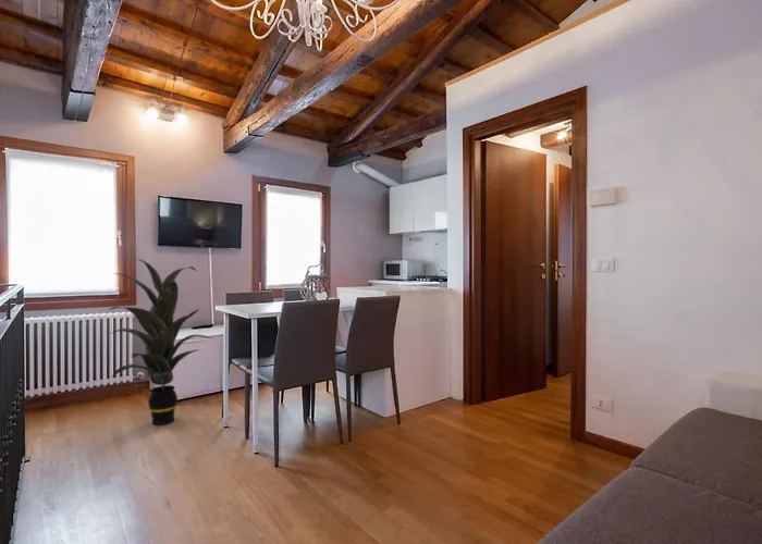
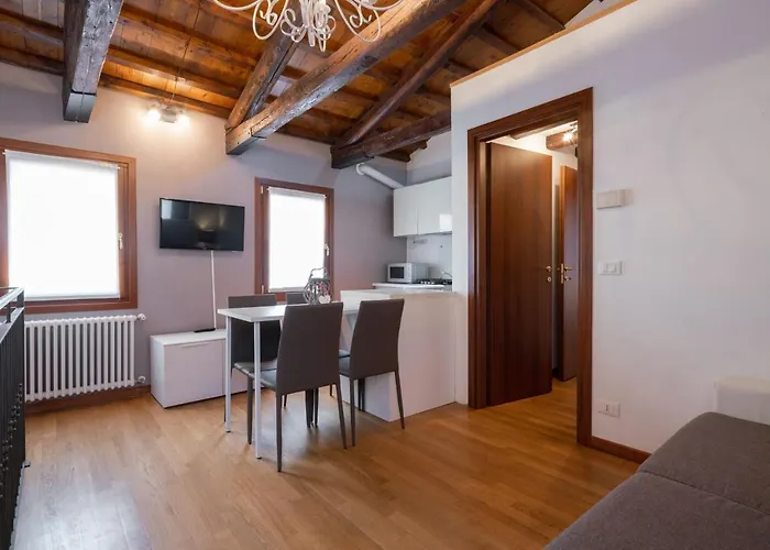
- indoor plant [107,257,216,426]
